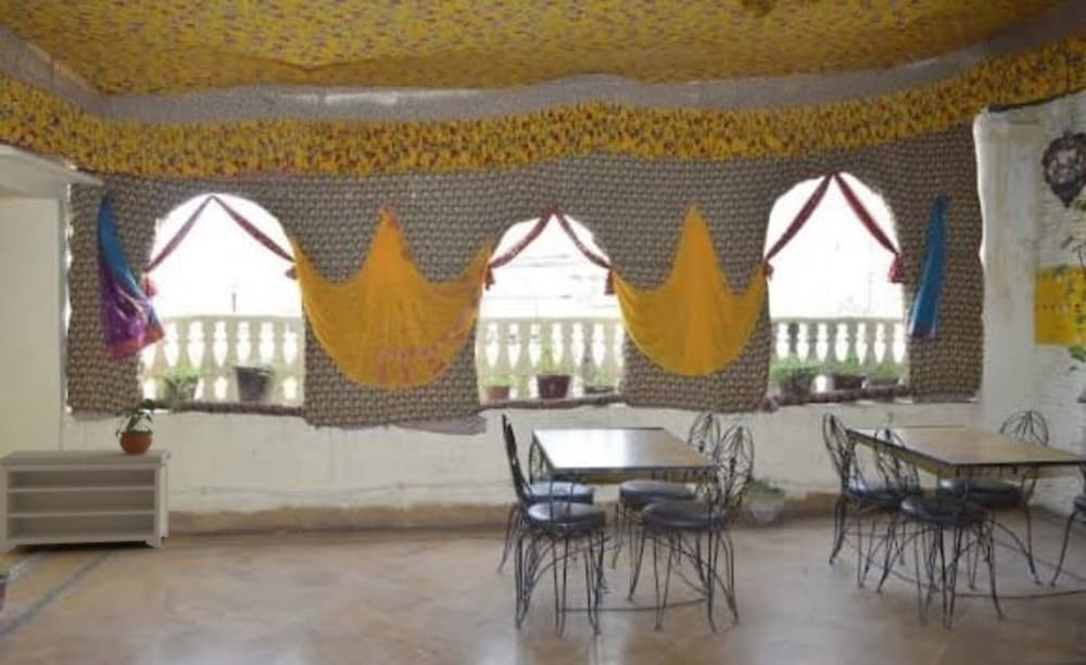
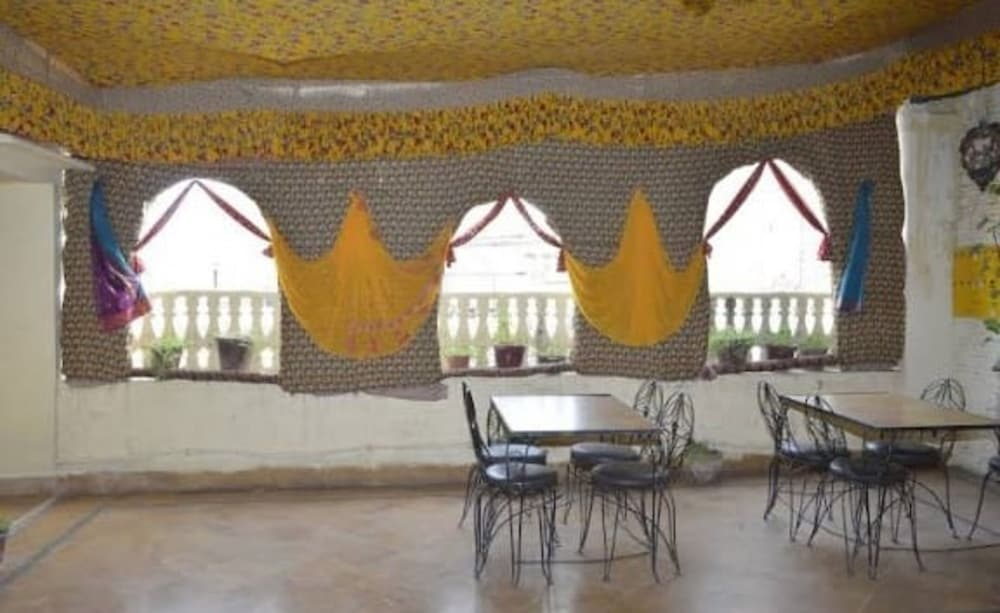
- potted plant [114,397,157,455]
- bench [0,448,176,554]
